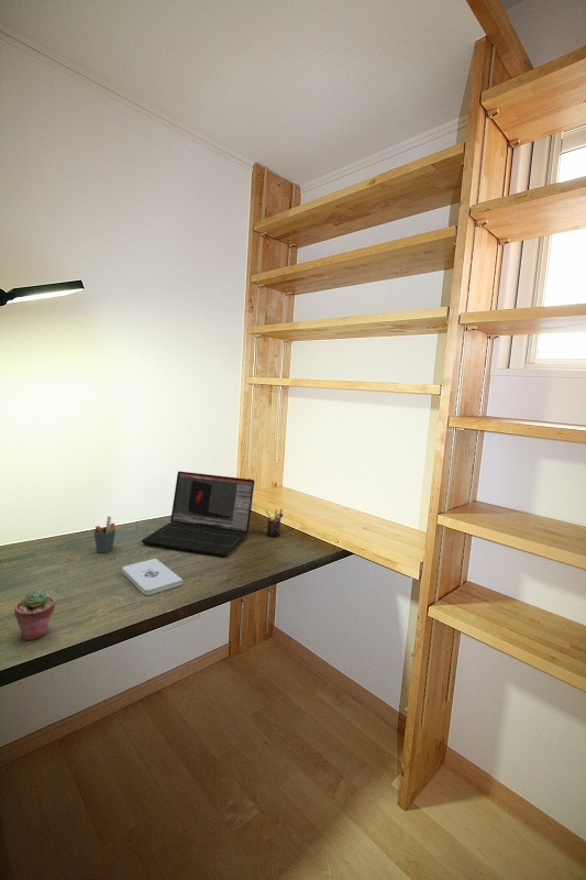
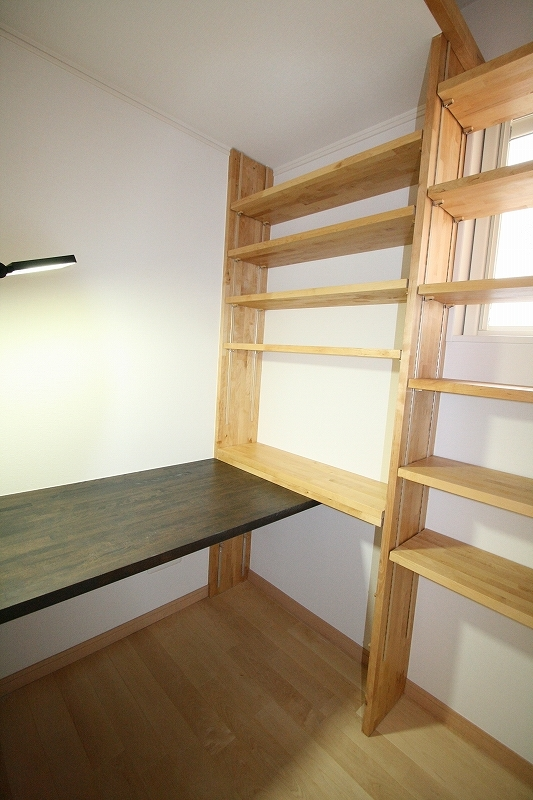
- pen holder [265,508,285,538]
- potted succulent [13,587,56,641]
- notepad [121,558,184,596]
- laptop [141,470,255,558]
- pen holder [92,516,117,554]
